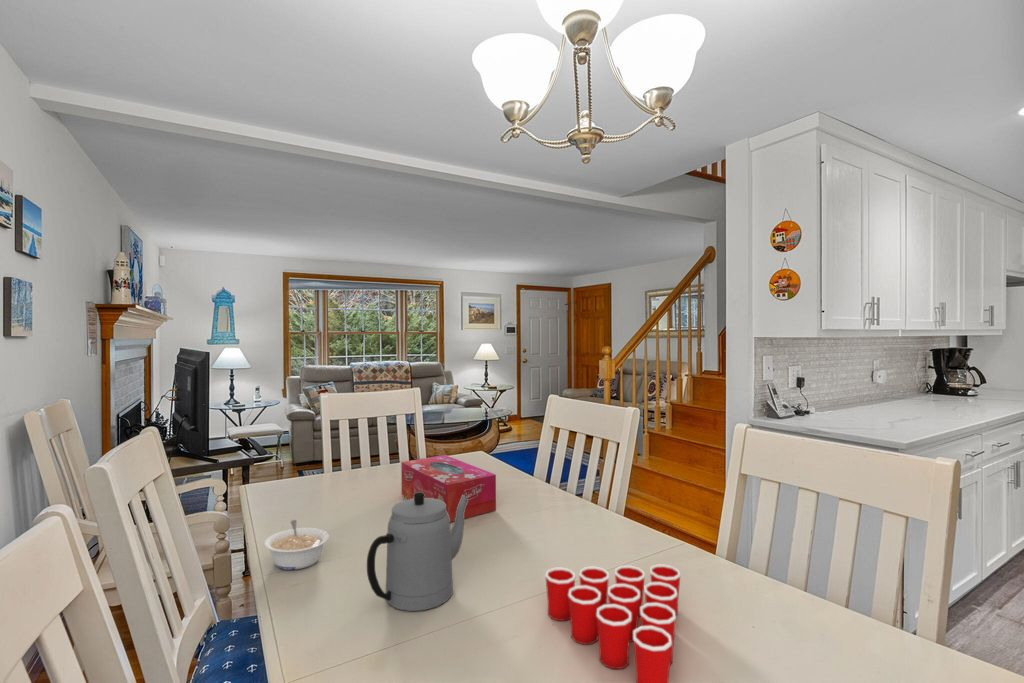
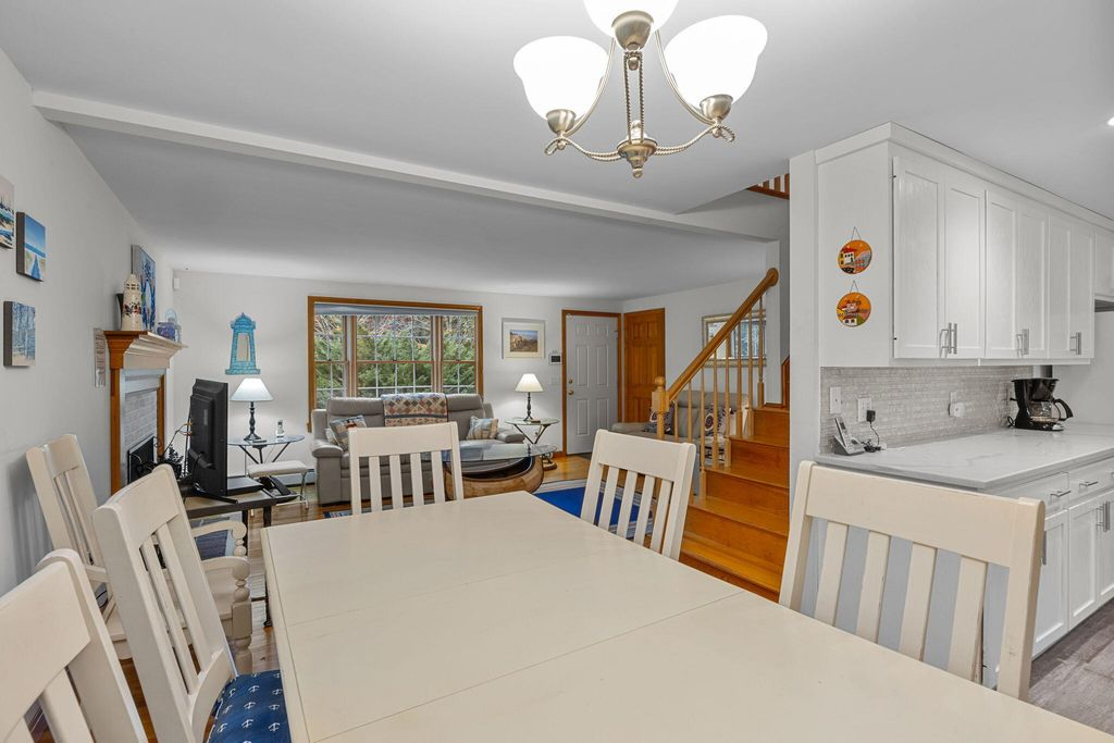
- cup [545,563,681,683]
- tissue box [400,454,497,523]
- teapot [366,492,468,612]
- legume [263,519,330,571]
